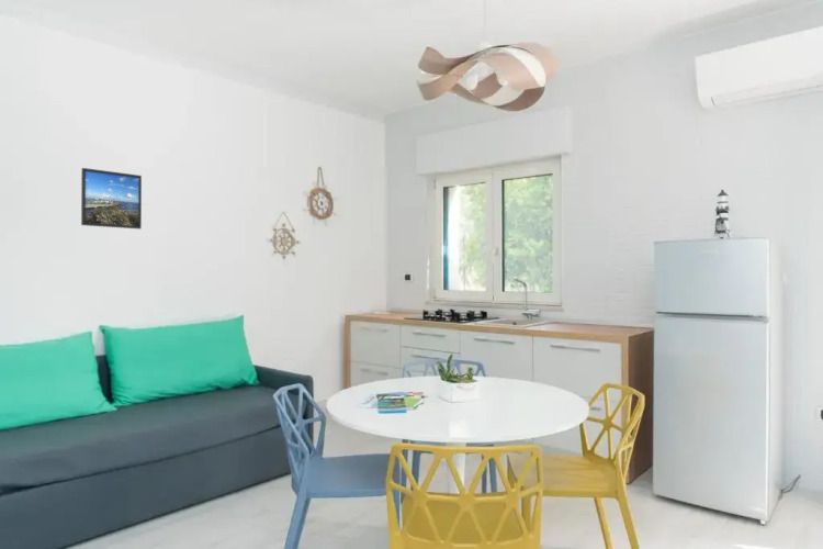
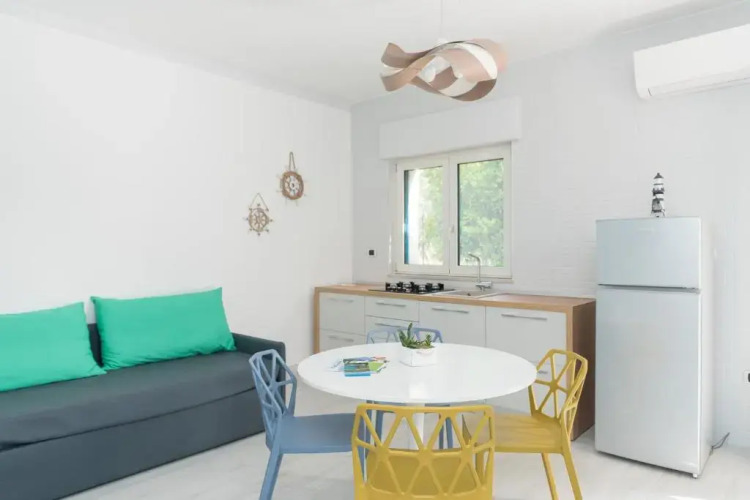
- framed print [80,167,143,229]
